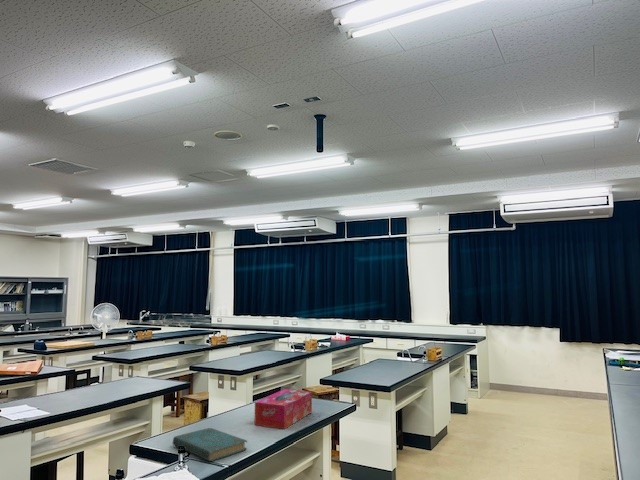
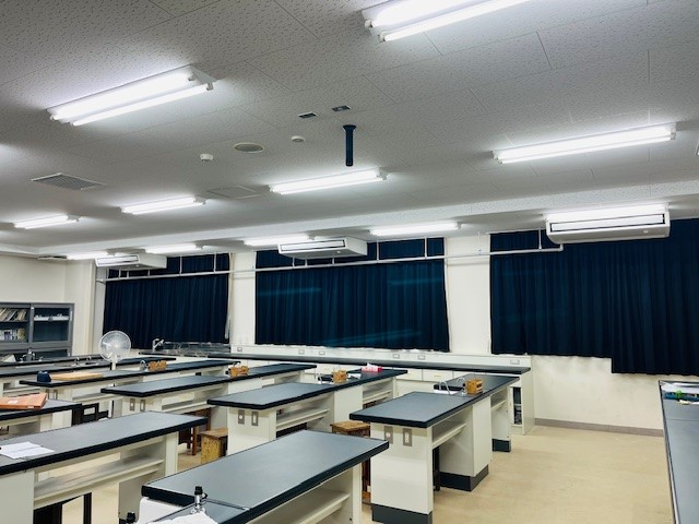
- tissue box [254,388,313,430]
- book [172,427,248,462]
